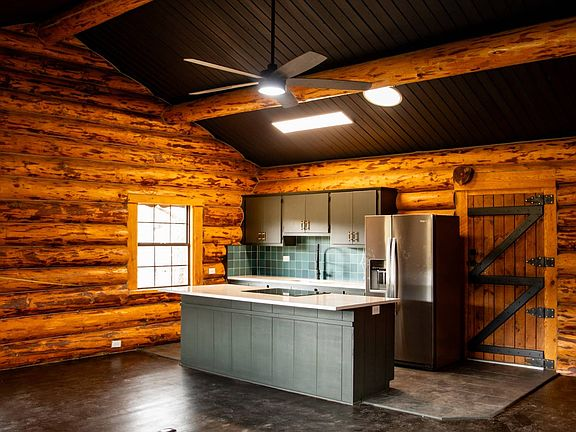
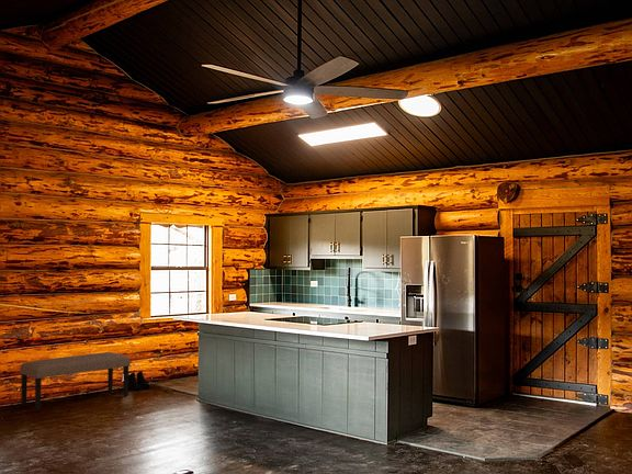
+ bench [19,351,132,413]
+ boots [128,370,151,392]
